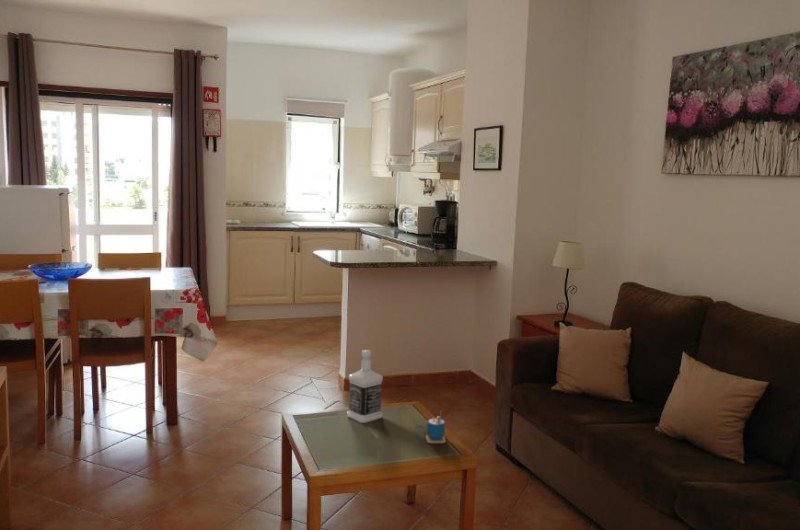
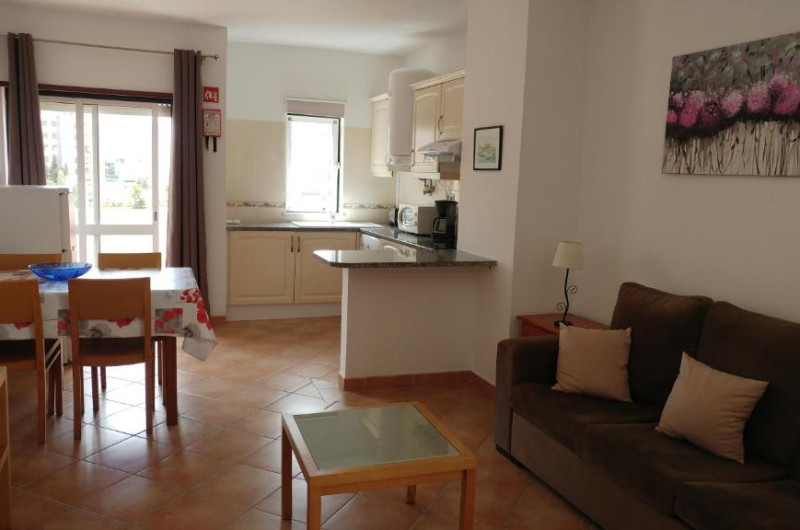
- bottle [346,349,384,424]
- cup [425,410,447,444]
